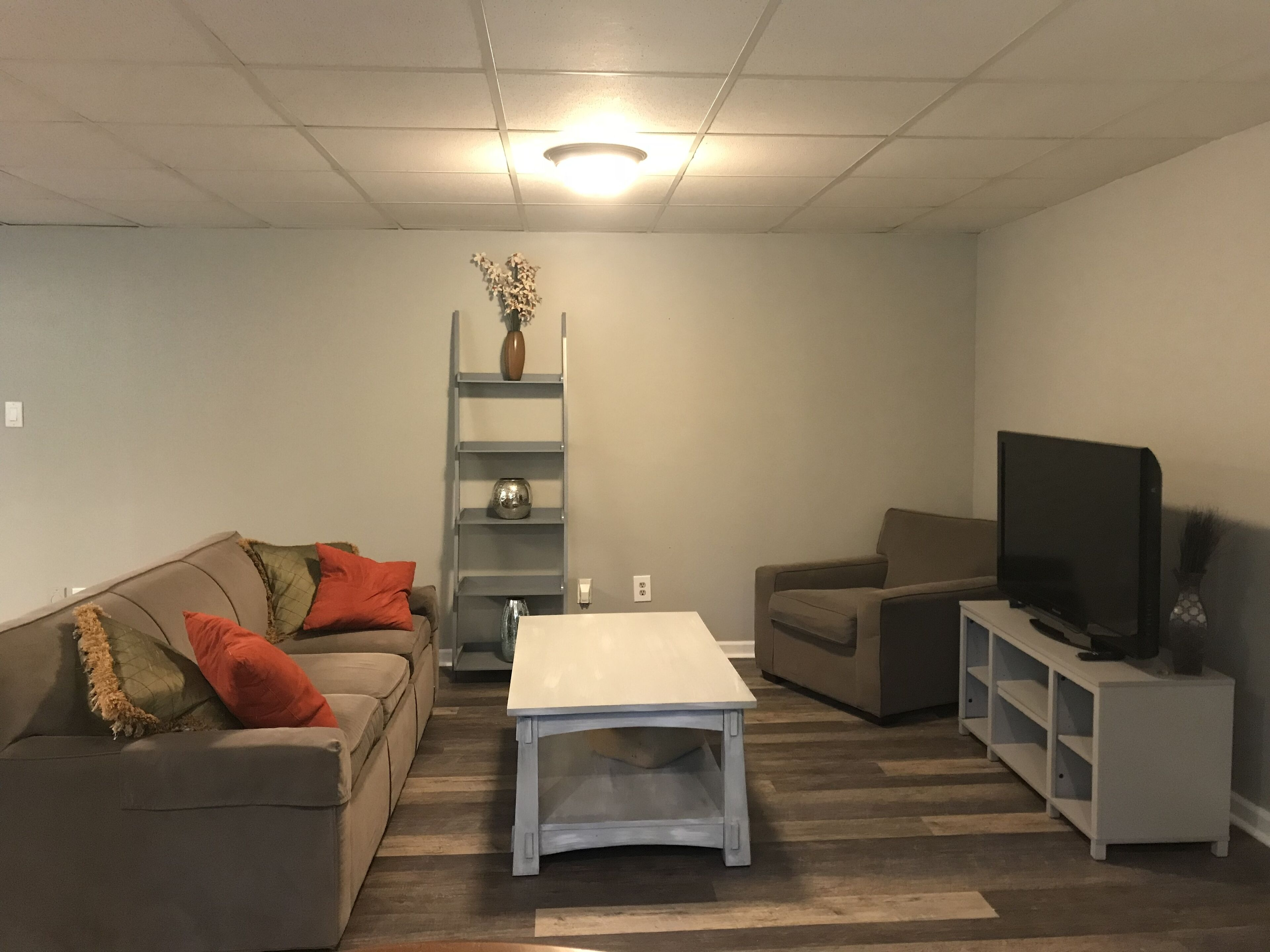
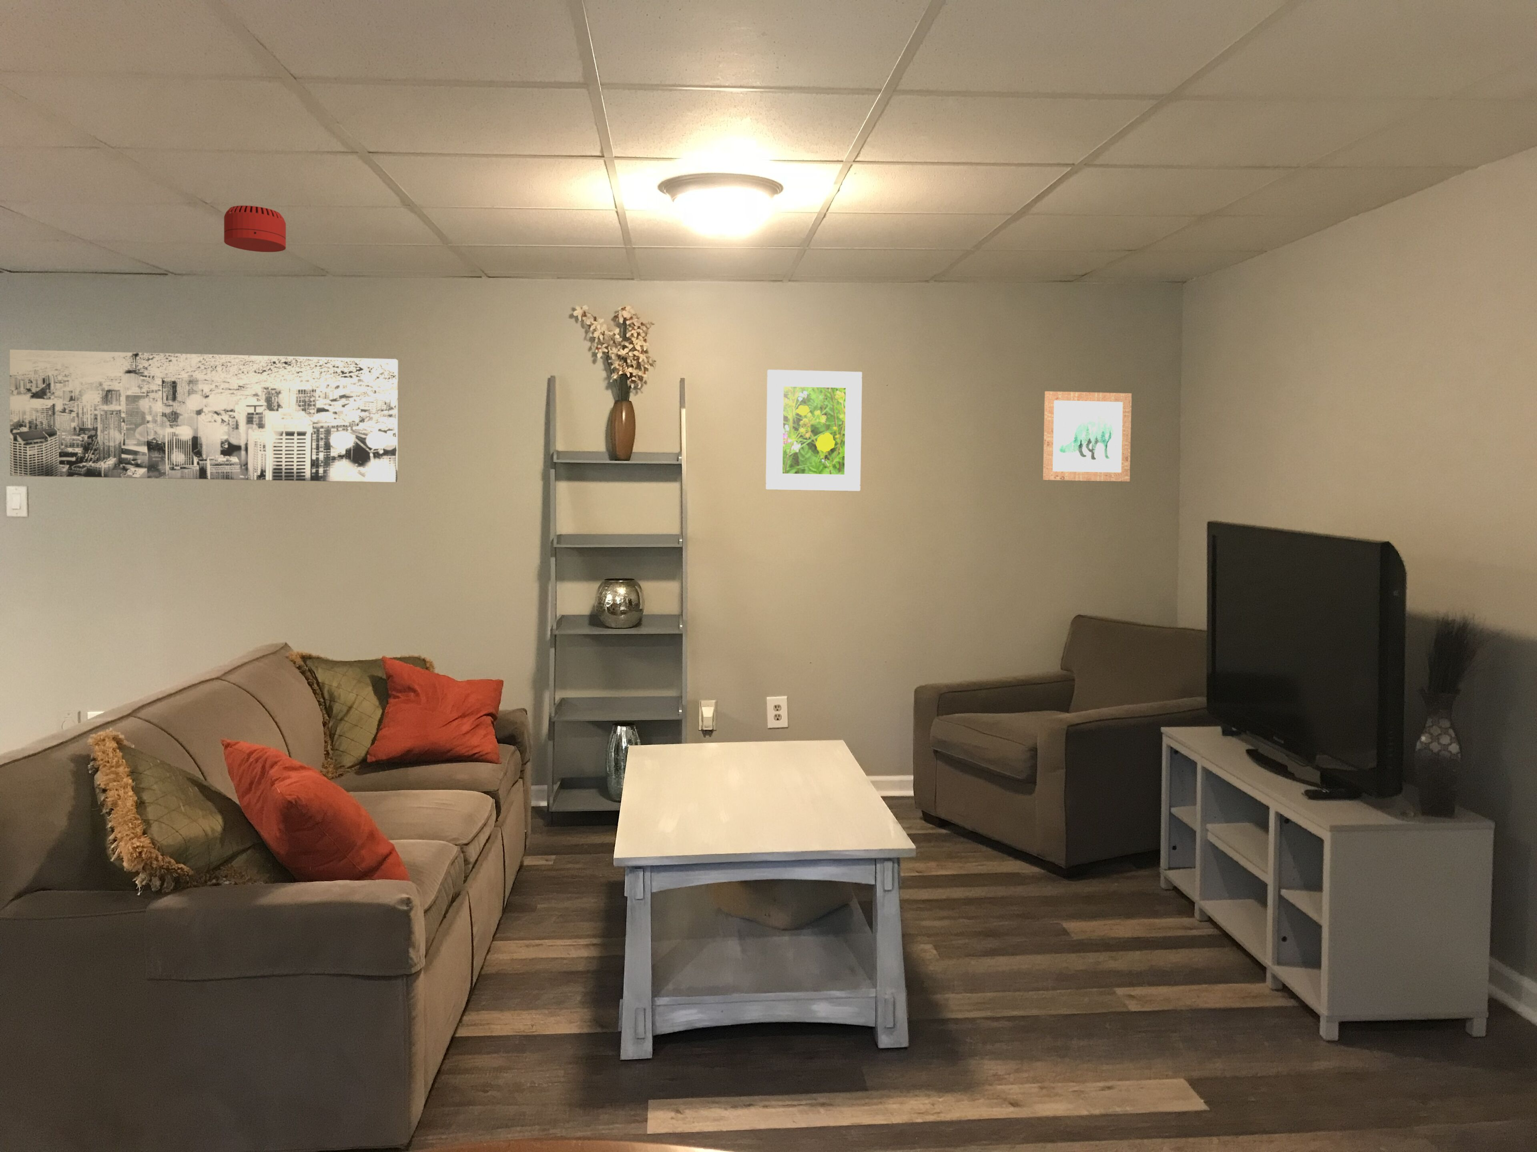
+ wall art [10,350,398,483]
+ smoke detector [224,206,286,253]
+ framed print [765,369,863,491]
+ wall art [1043,391,1132,482]
